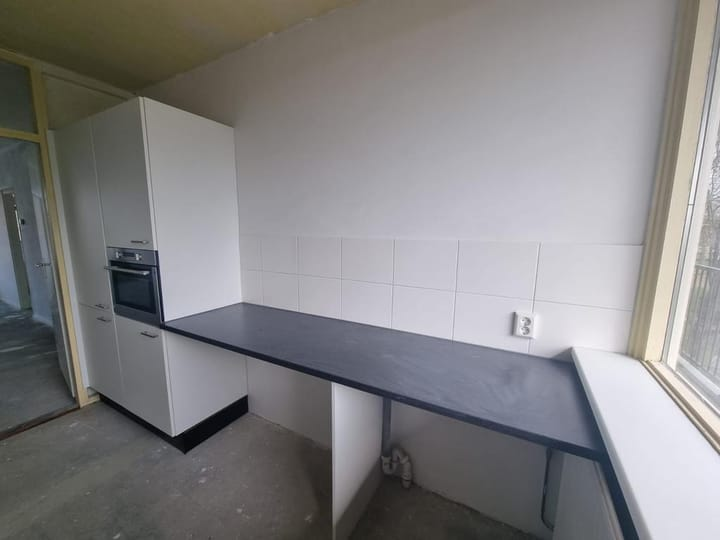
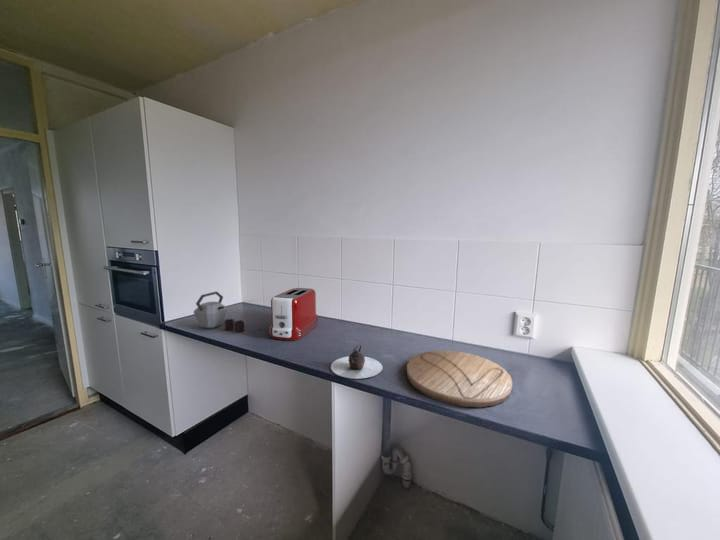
+ cutting board [406,349,514,408]
+ teapot [330,344,383,380]
+ toaster [268,287,320,341]
+ kettle [193,291,246,333]
